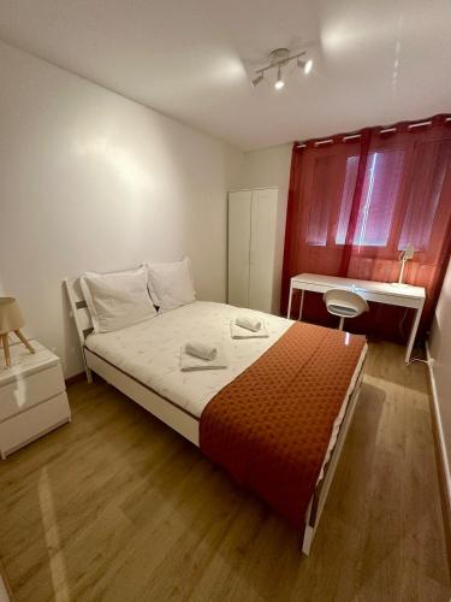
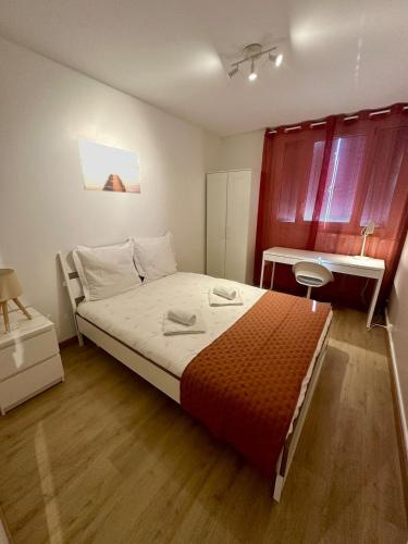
+ wall art [77,138,141,195]
